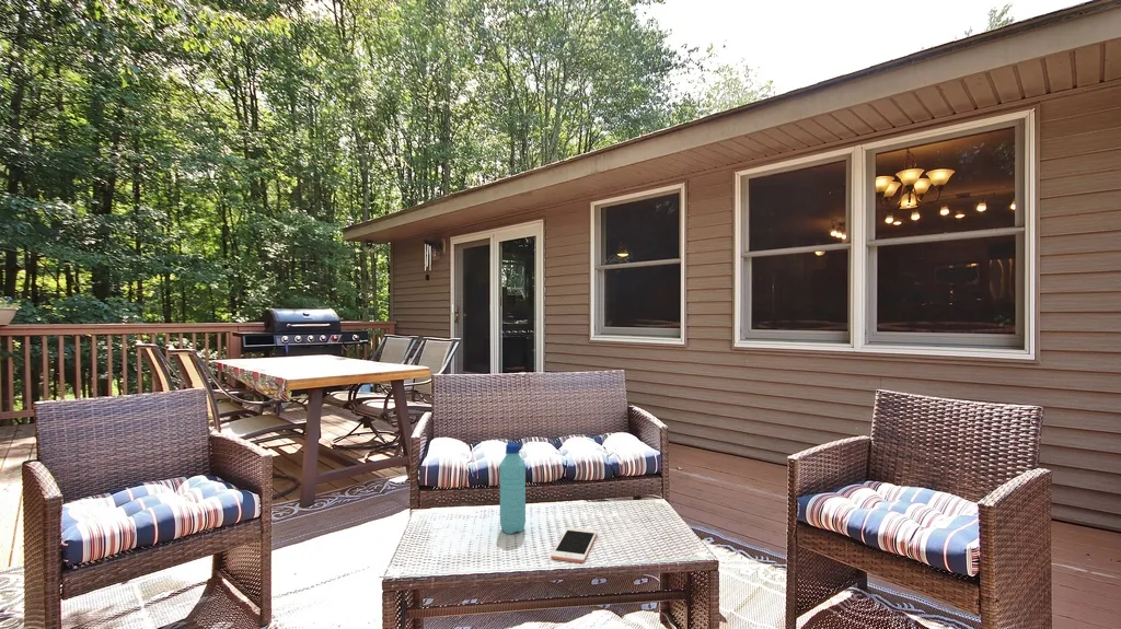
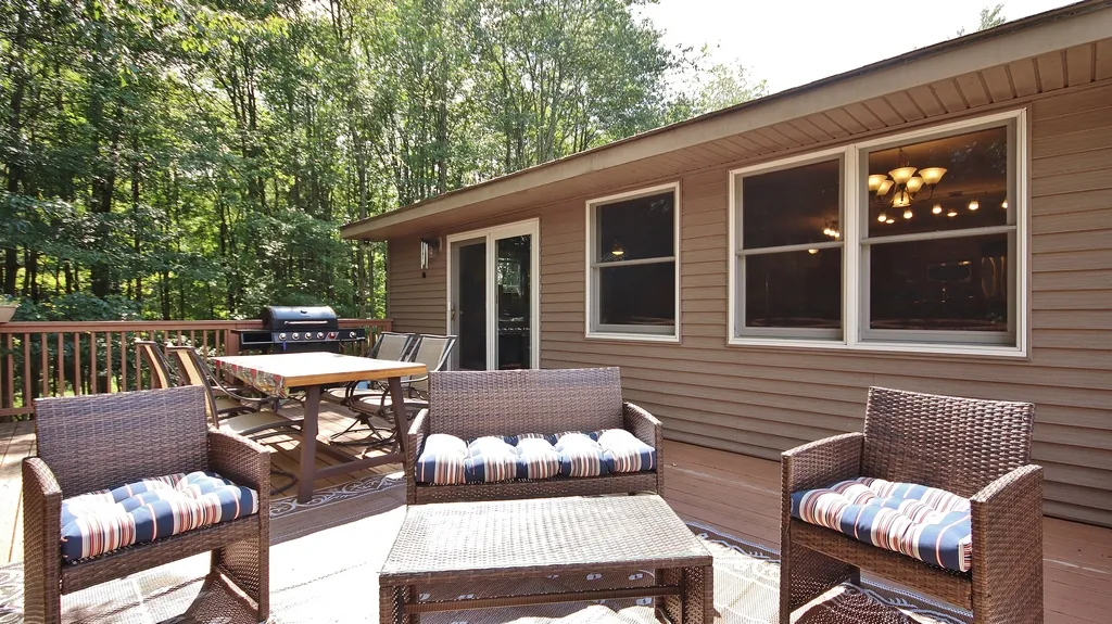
- water bottle [499,442,527,535]
- cell phone [550,526,598,563]
